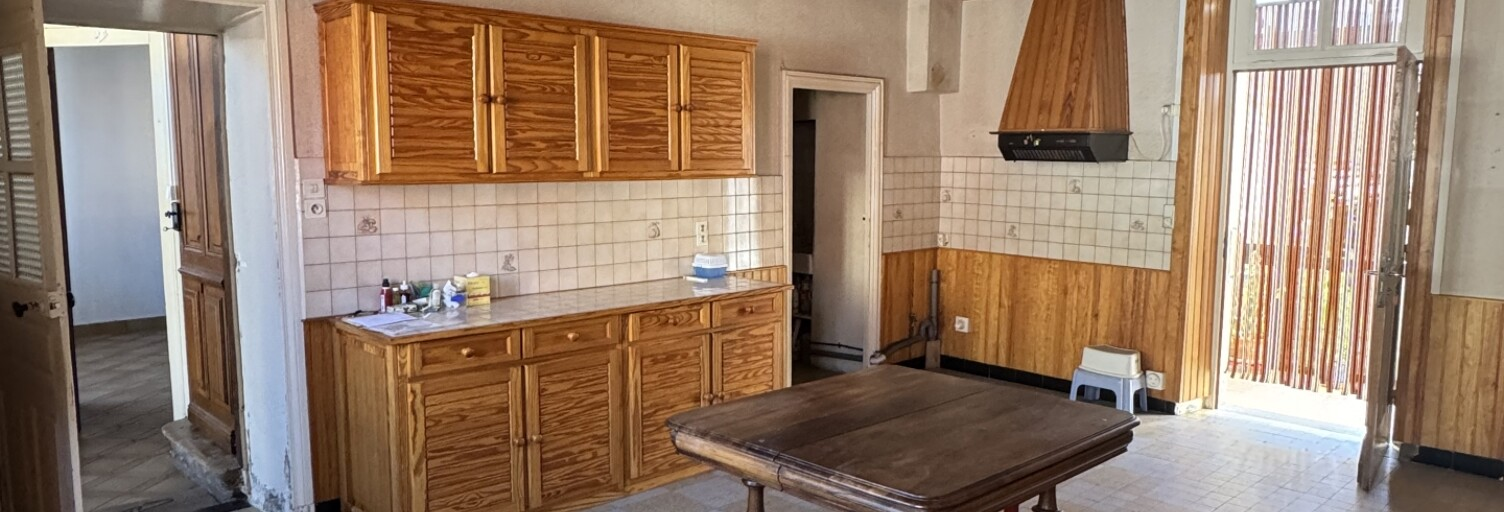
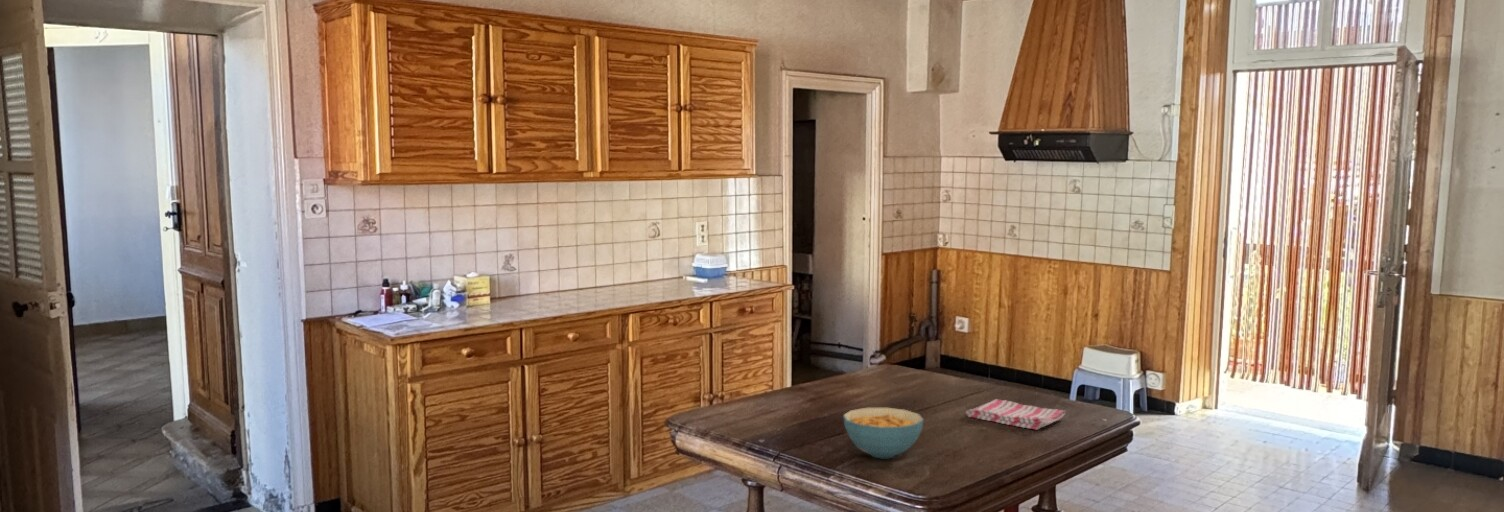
+ dish towel [965,398,1067,431]
+ cereal bowl [842,407,925,459]
